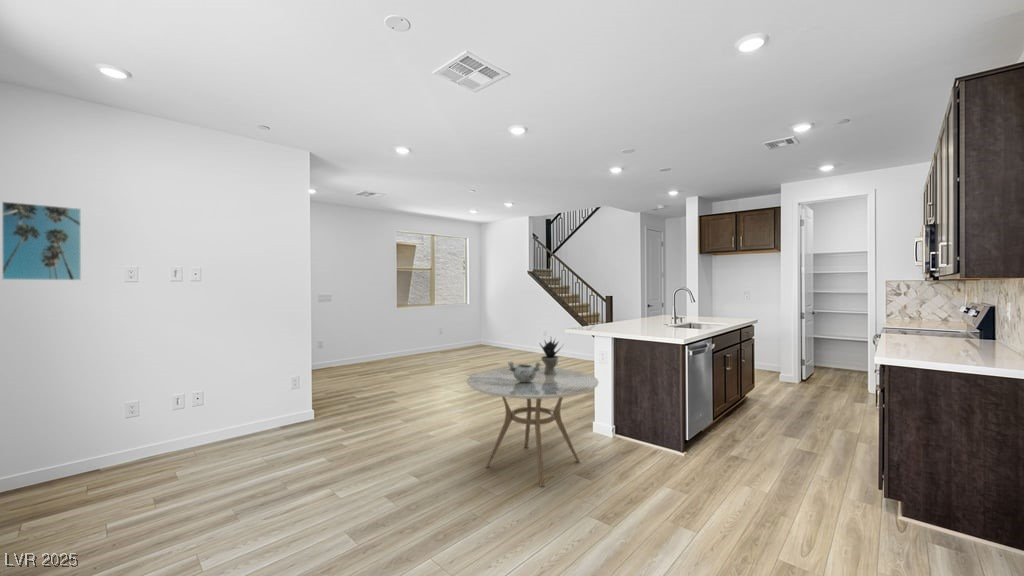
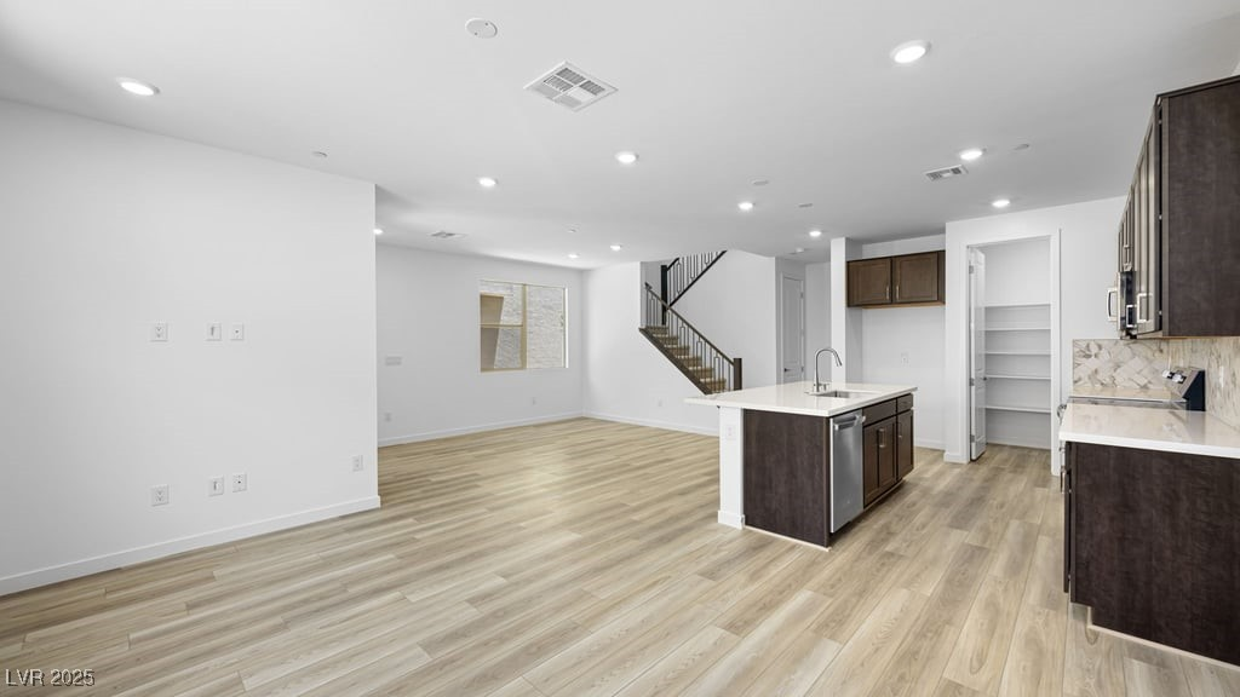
- decorative bowl [507,361,542,382]
- dining table [466,366,599,488]
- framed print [1,200,82,281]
- potted plant [539,337,565,375]
